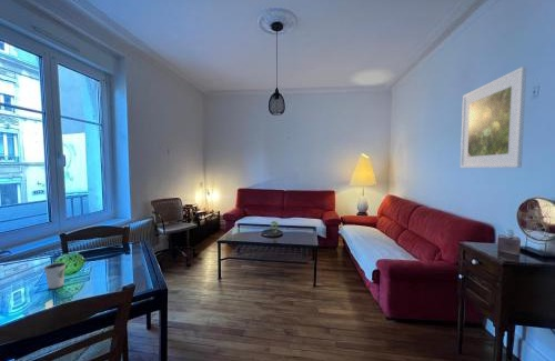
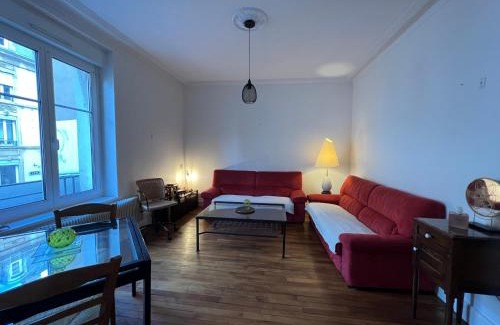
- dixie cup [43,261,68,290]
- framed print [460,66,527,169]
